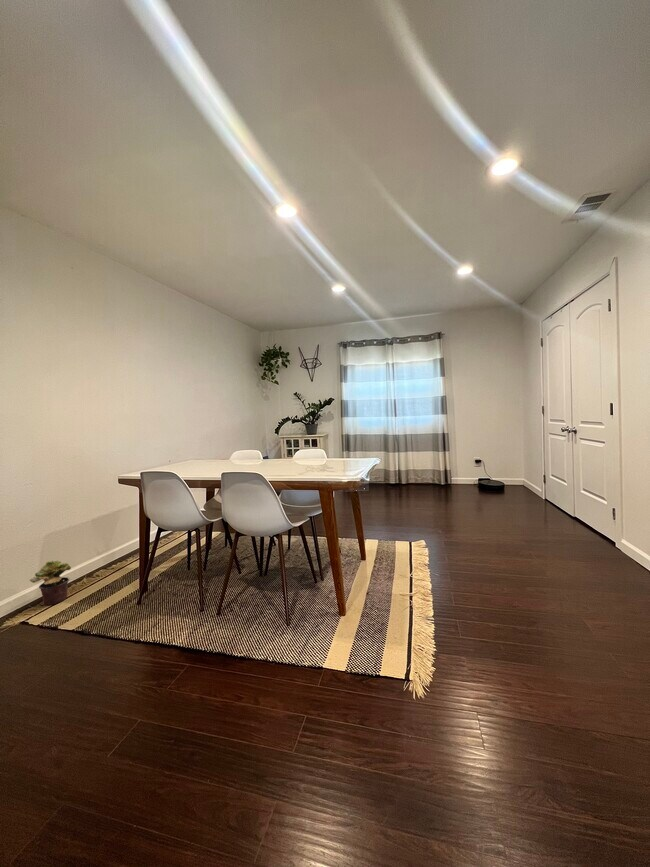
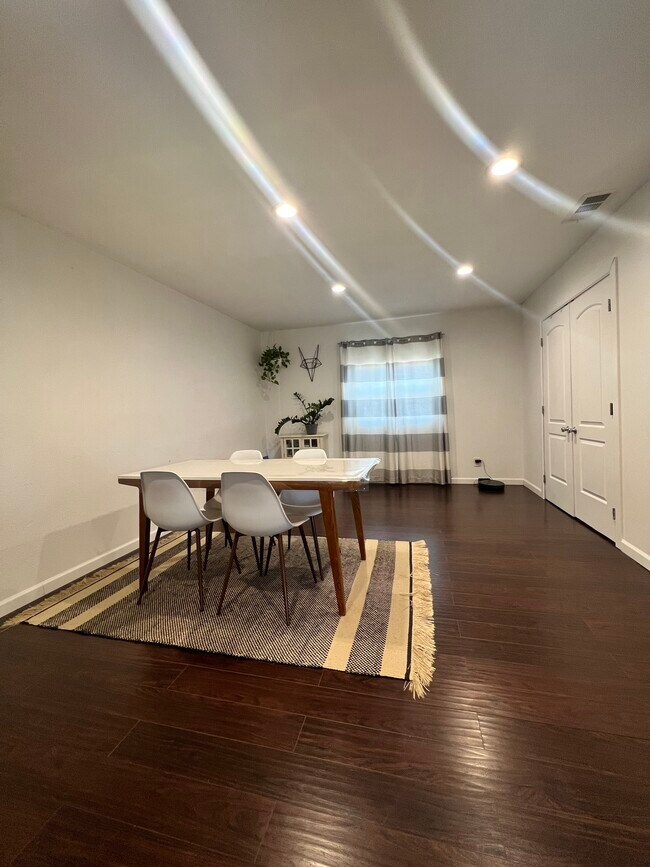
- potted plant [29,560,72,606]
